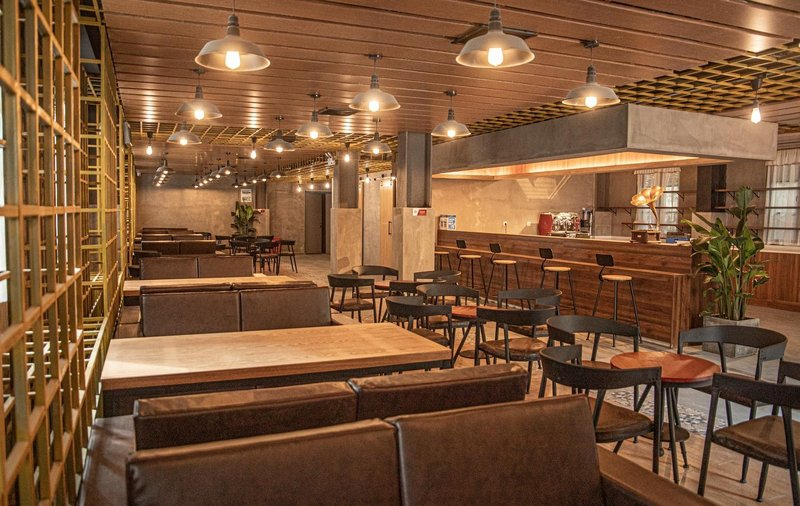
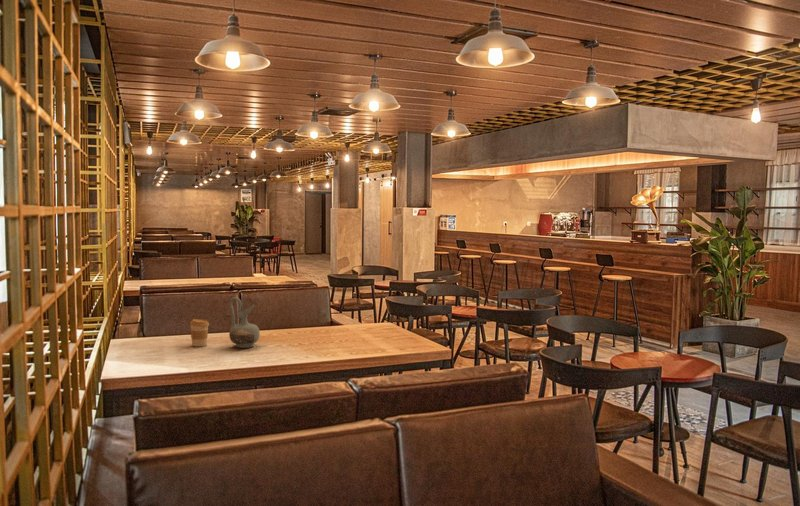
+ coffee cup [189,318,210,347]
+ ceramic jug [228,296,261,349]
